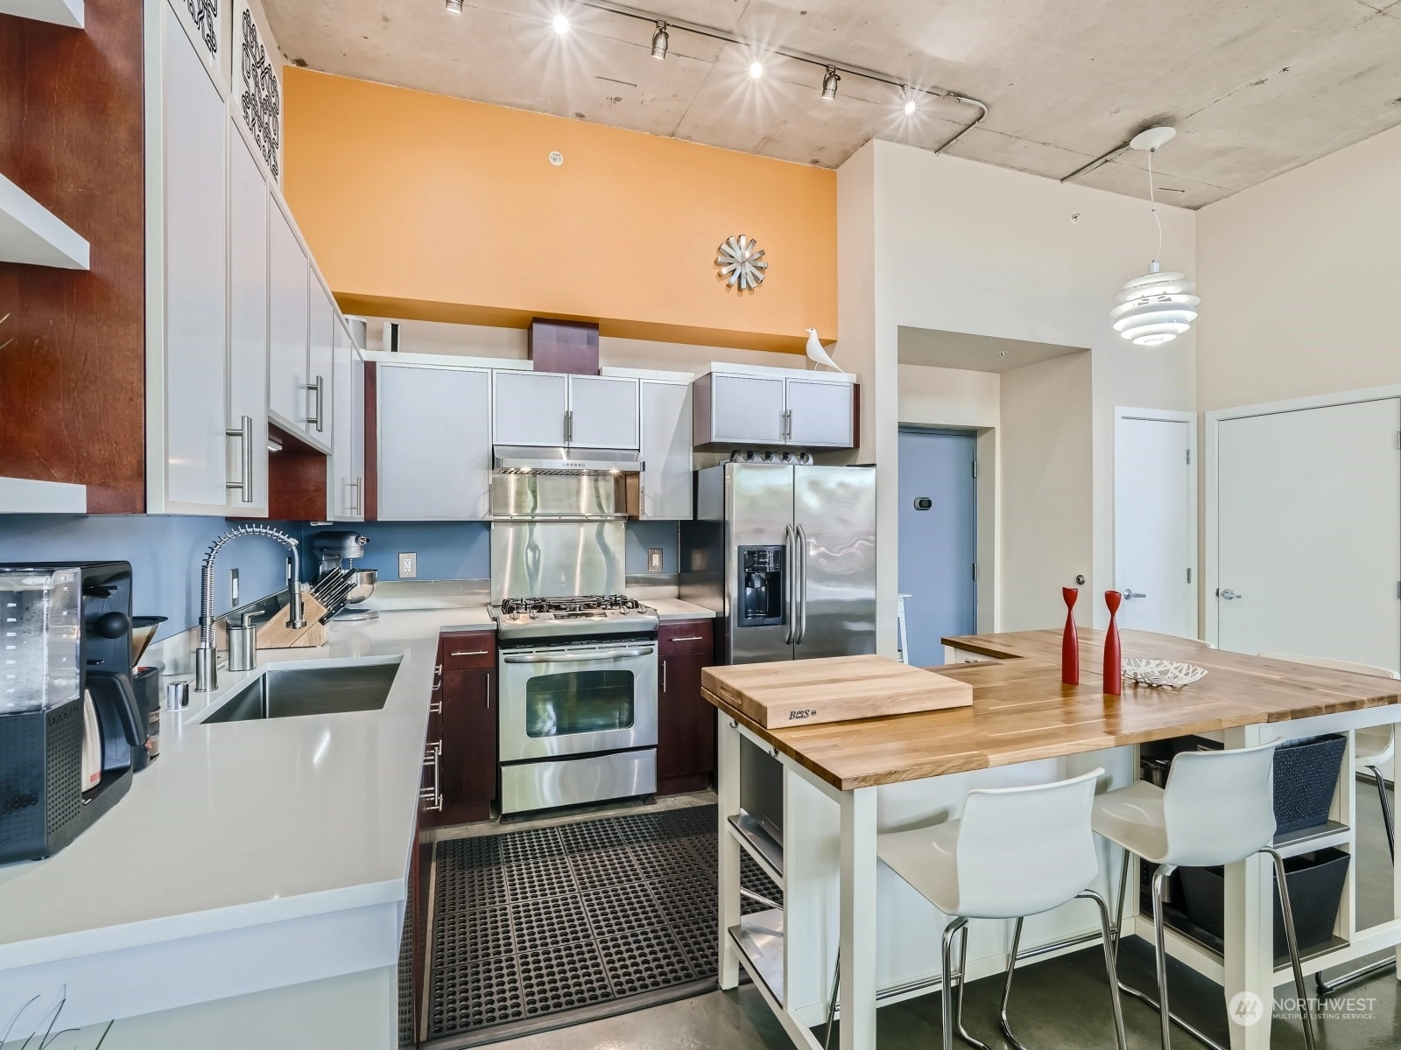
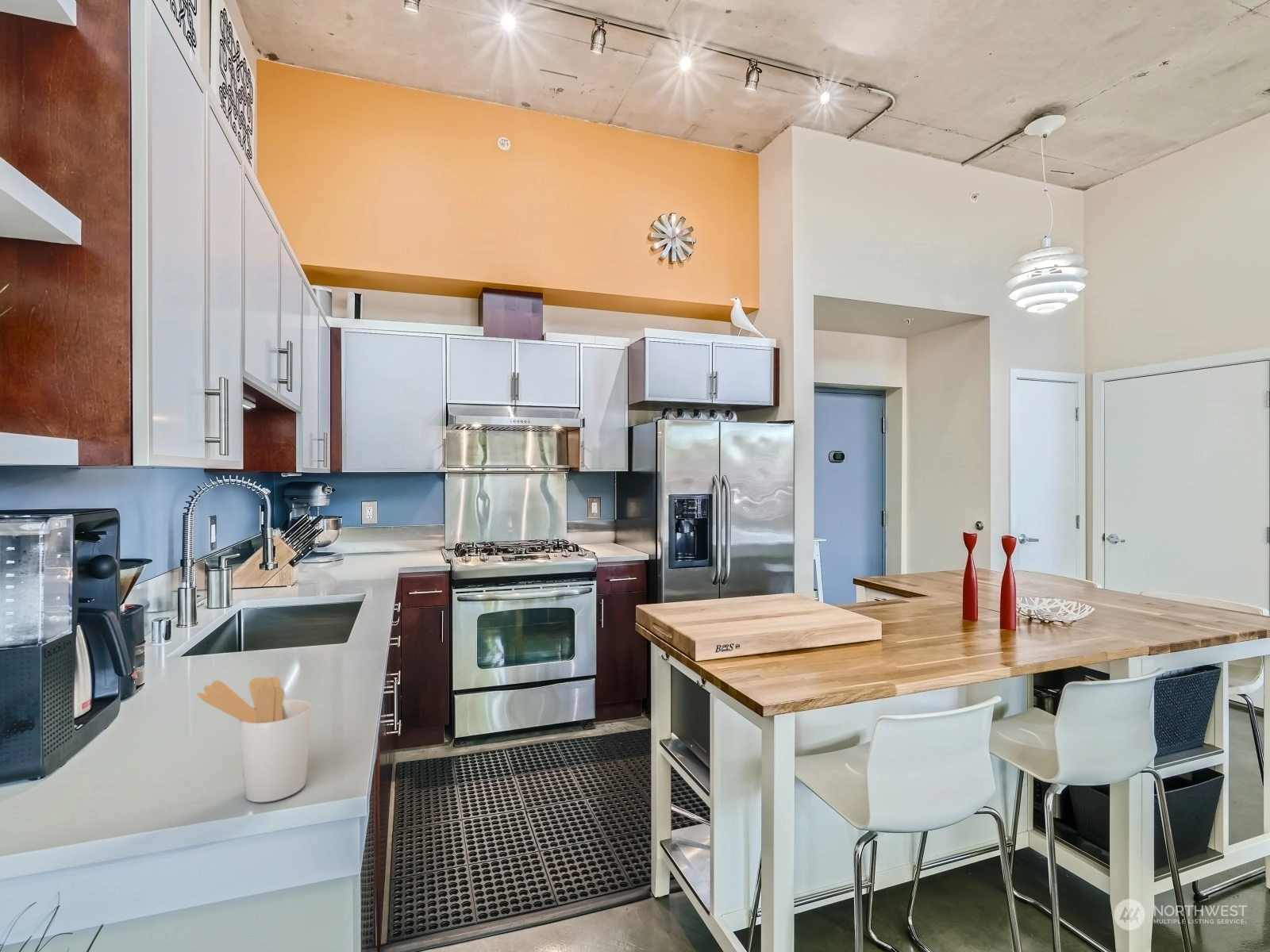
+ utensil holder [196,676,312,803]
